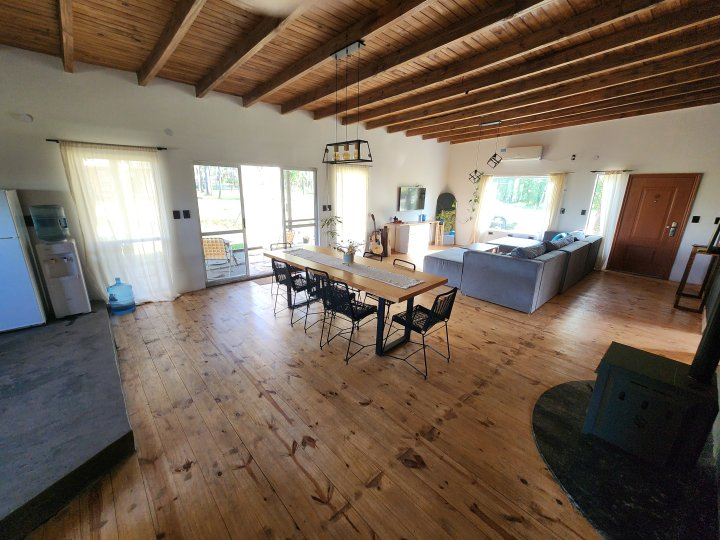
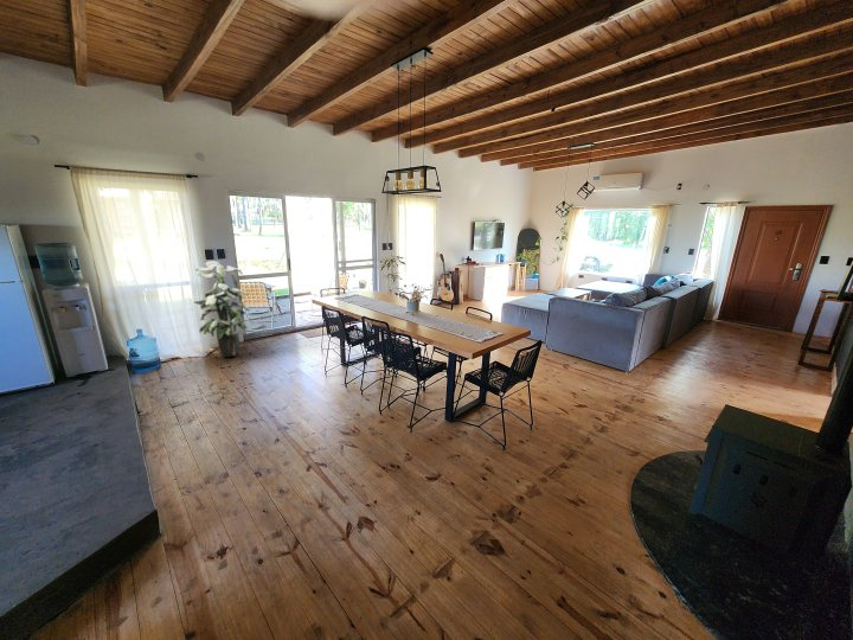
+ indoor plant [193,260,251,358]
